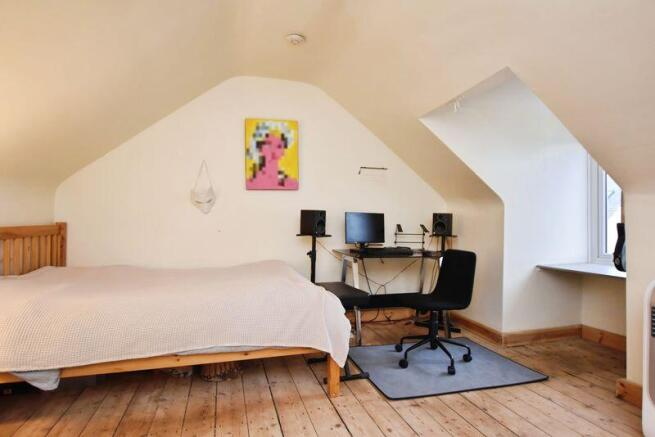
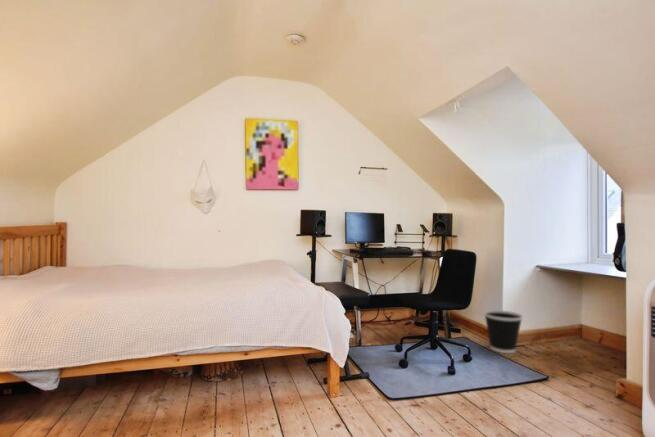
+ wastebasket [483,309,524,354]
